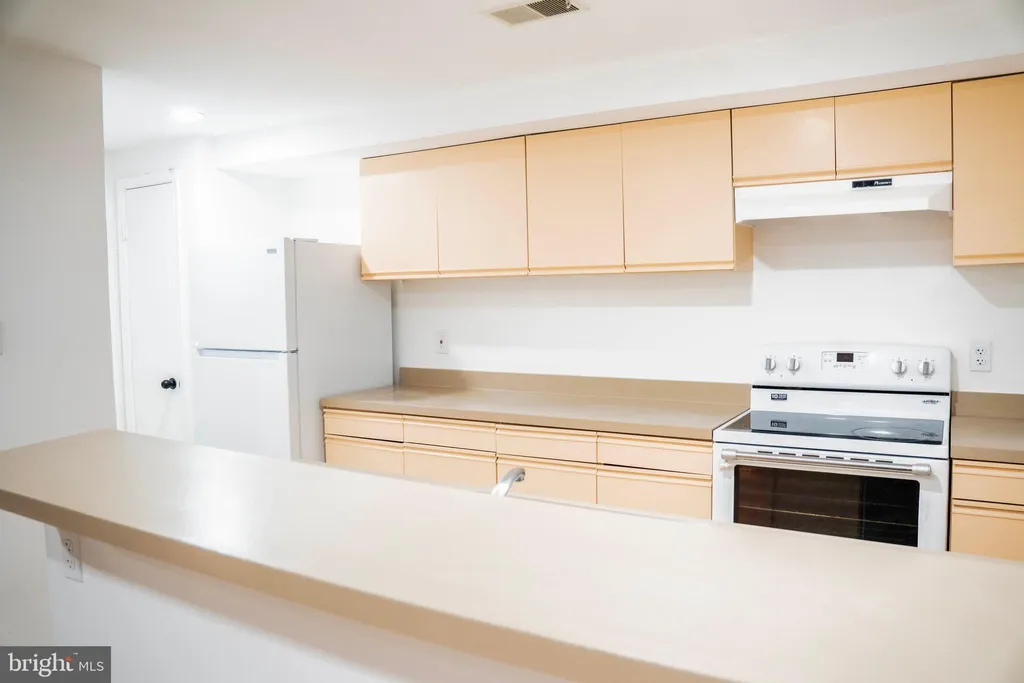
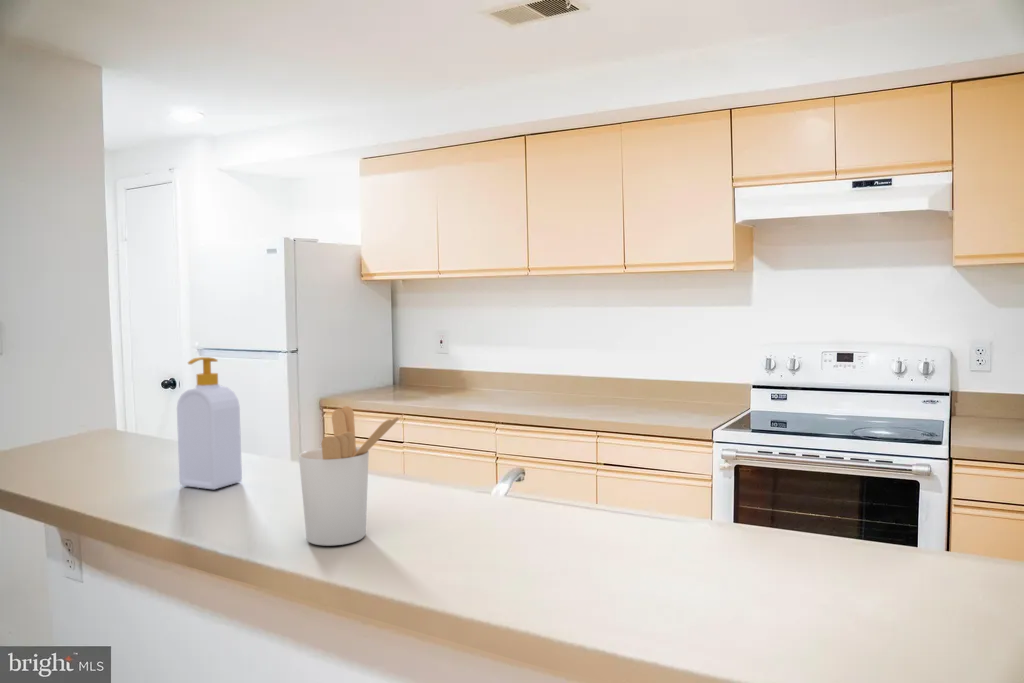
+ soap bottle [176,356,243,490]
+ utensil holder [298,405,404,547]
